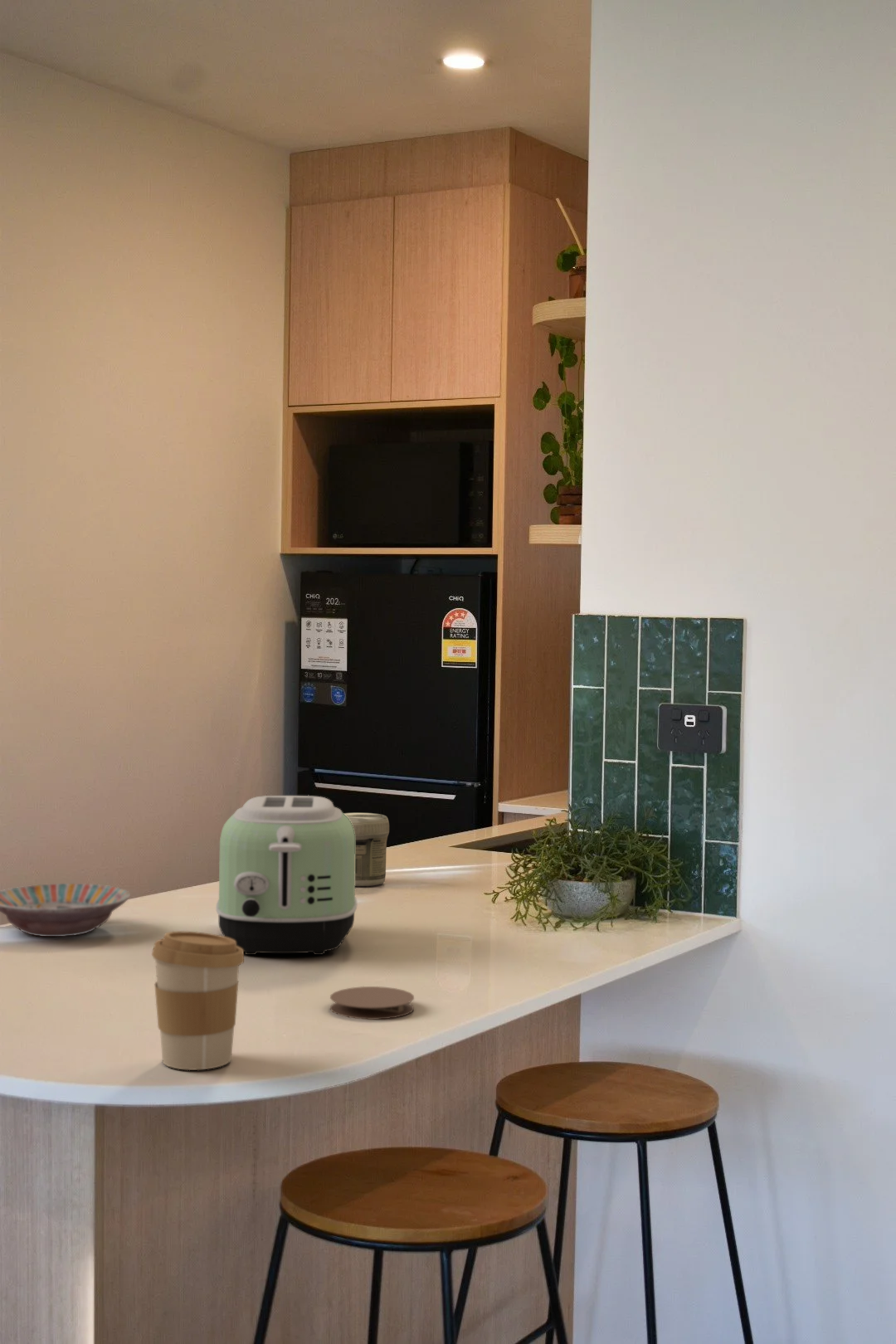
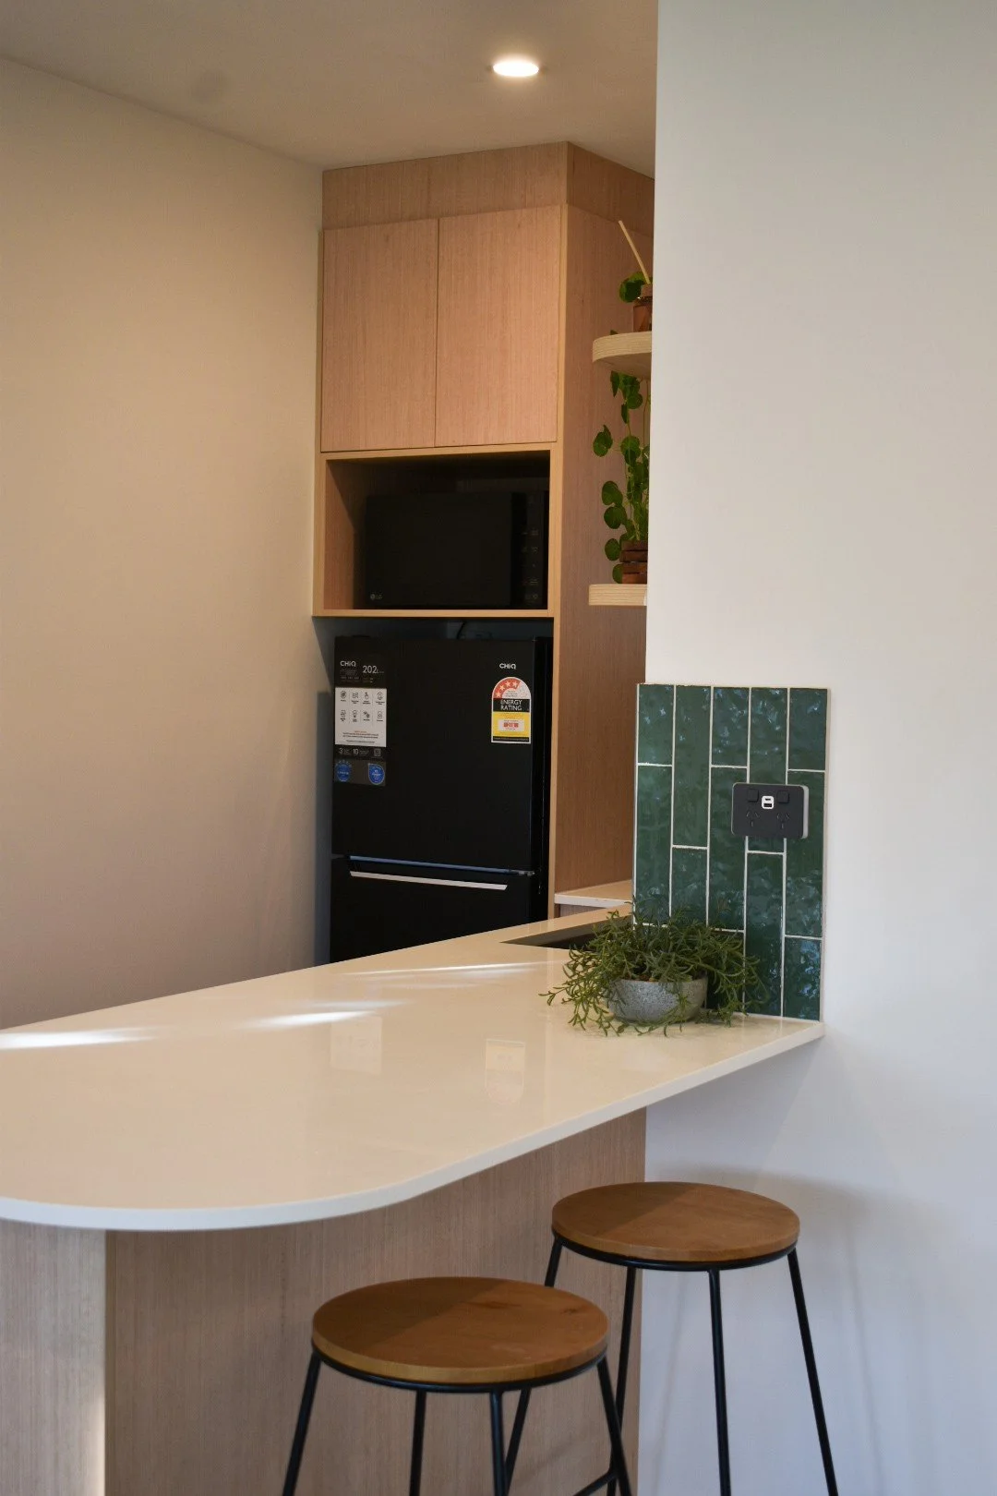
- bowl [0,883,131,937]
- coffee cup [151,931,245,1071]
- jar [343,812,390,887]
- toaster [215,795,358,956]
- coaster [329,986,415,1020]
